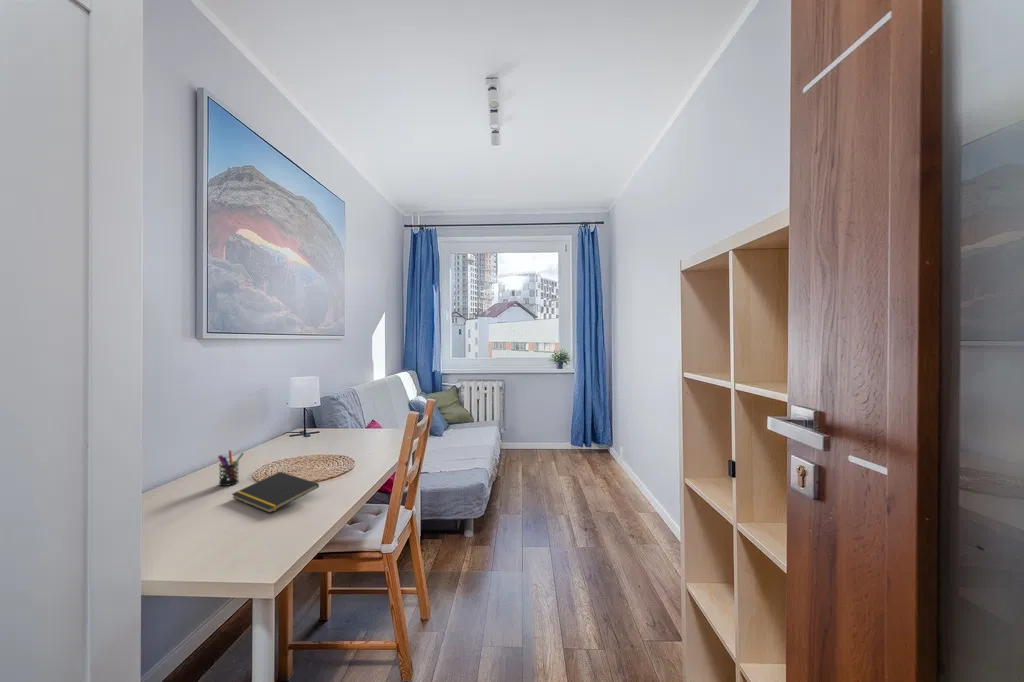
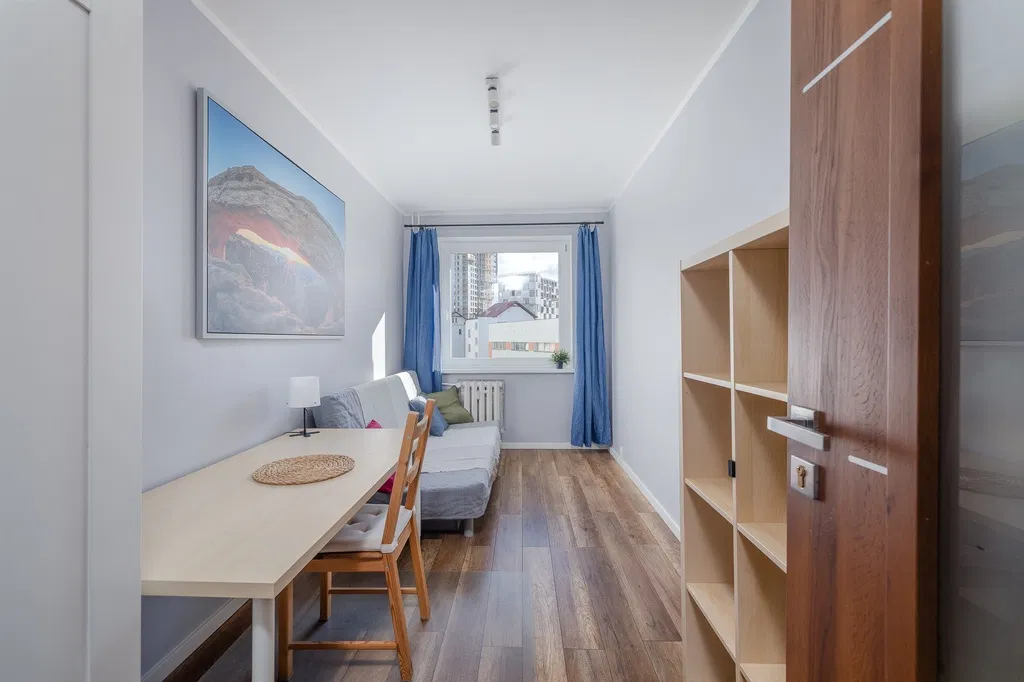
- pen holder [217,449,245,487]
- notepad [231,471,320,514]
